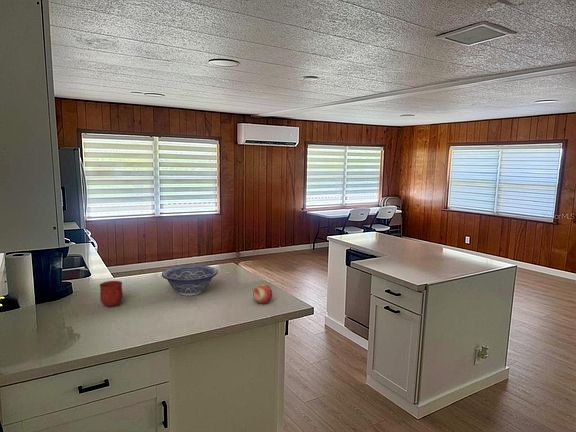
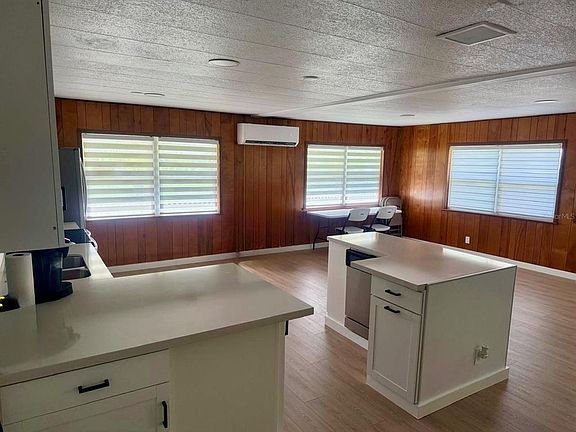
- mug [99,280,124,308]
- decorative bowl [161,264,219,297]
- fruit [252,282,273,305]
